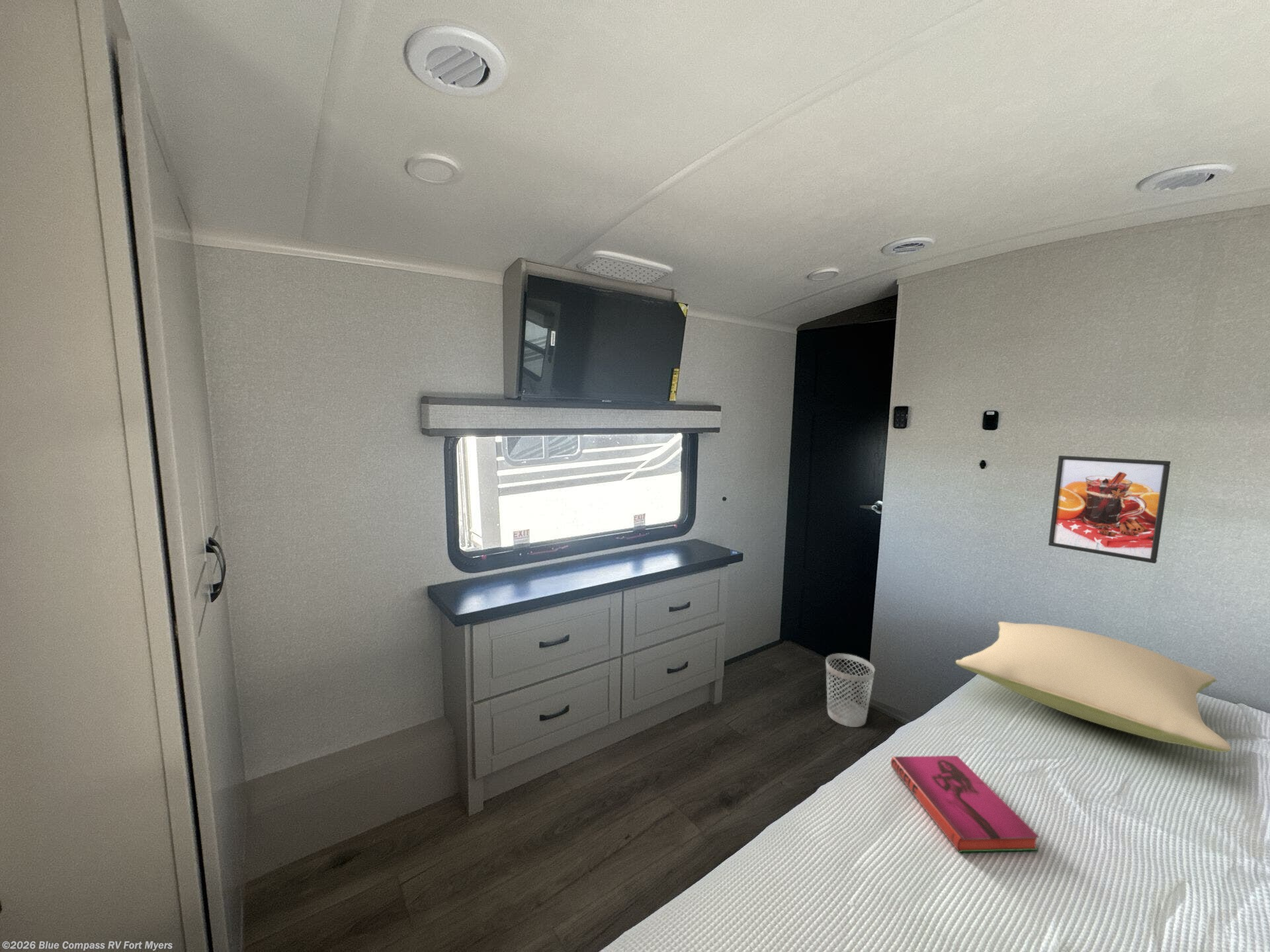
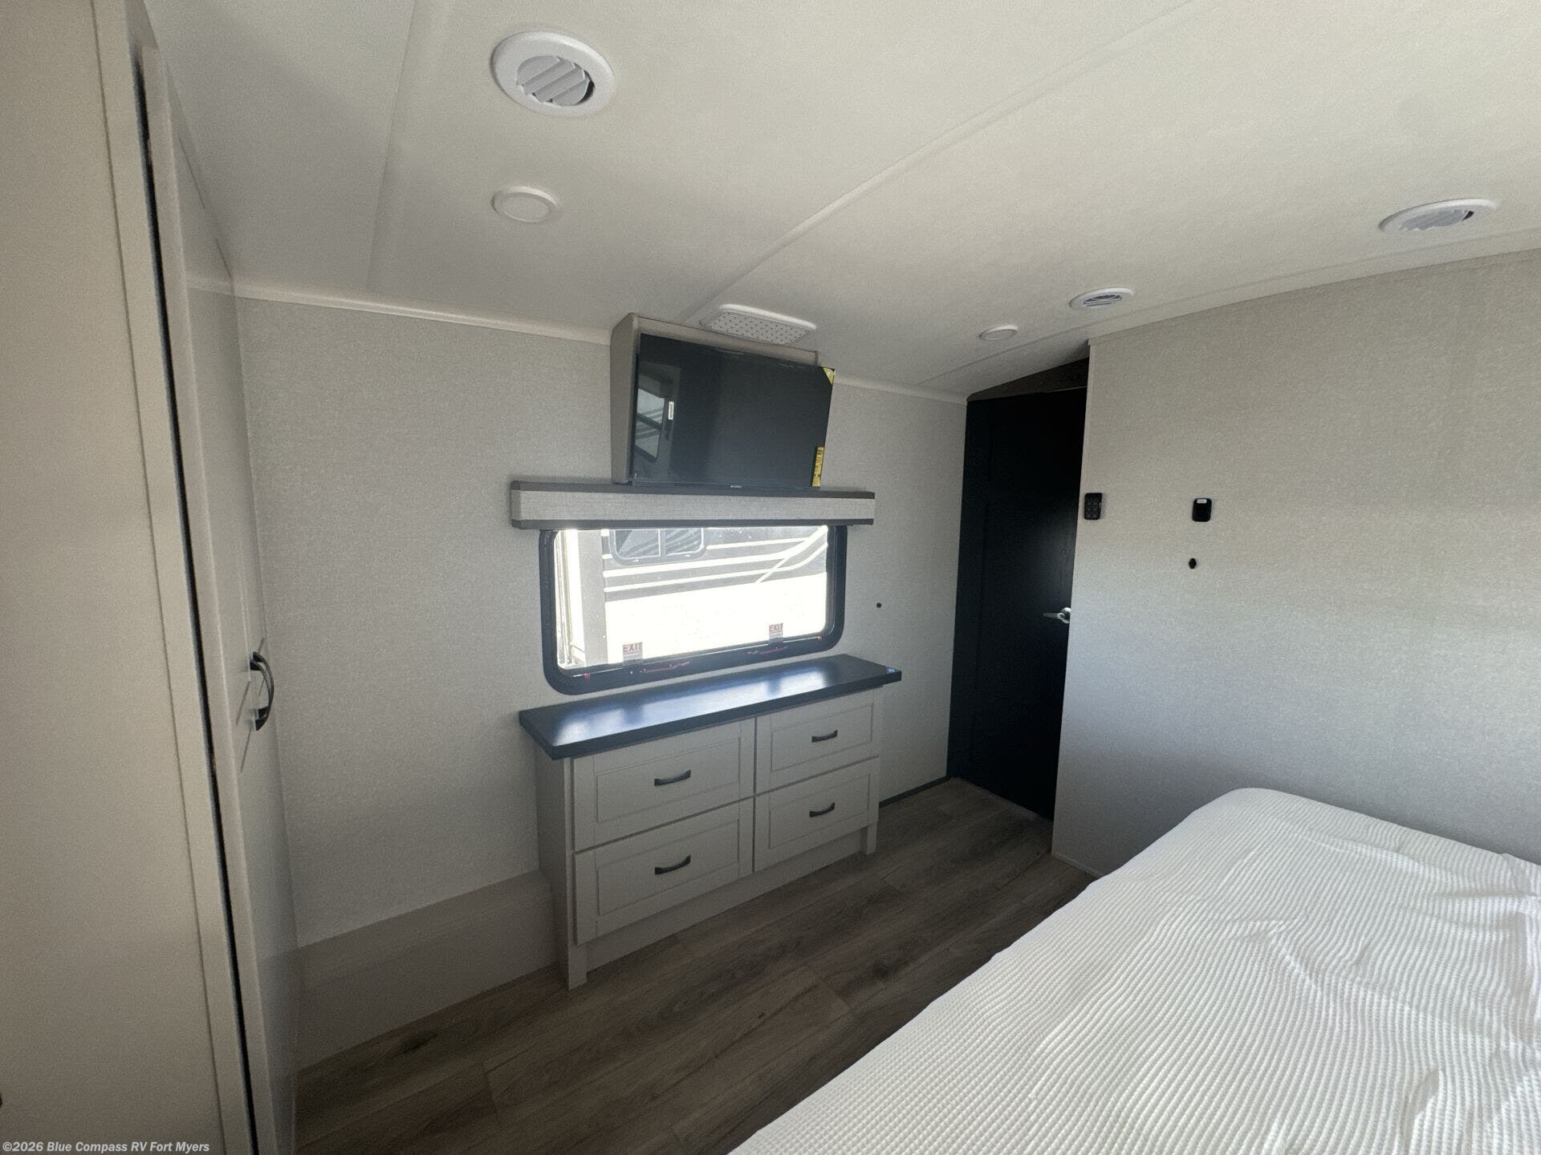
- wastebasket [825,653,876,728]
- pillow [955,621,1232,753]
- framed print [1048,455,1171,564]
- hardback book [890,755,1040,853]
